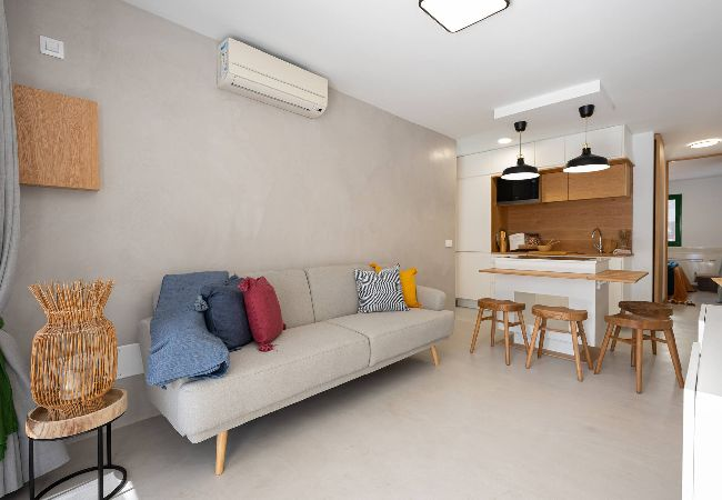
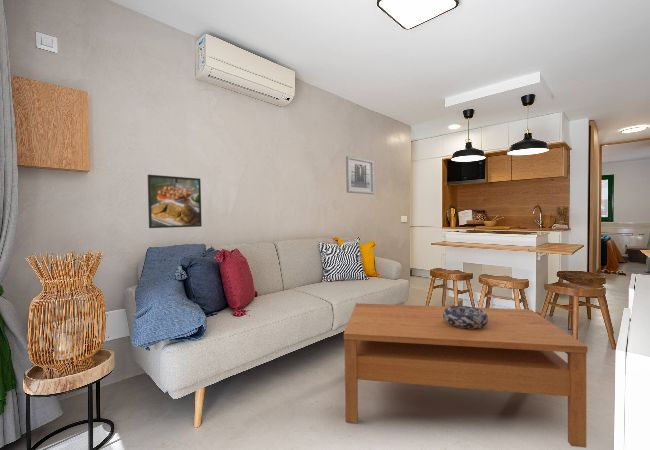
+ decorative bowl [443,305,488,329]
+ coffee table [343,302,588,449]
+ wall art [345,155,375,195]
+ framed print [146,174,203,229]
